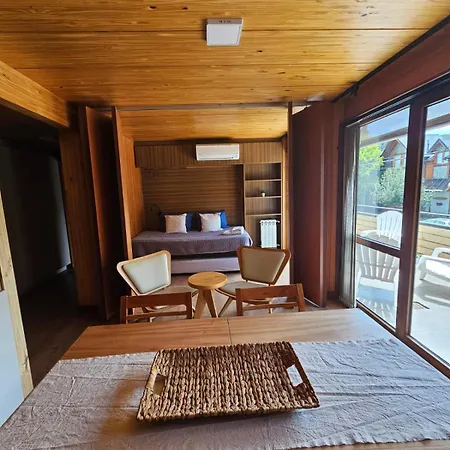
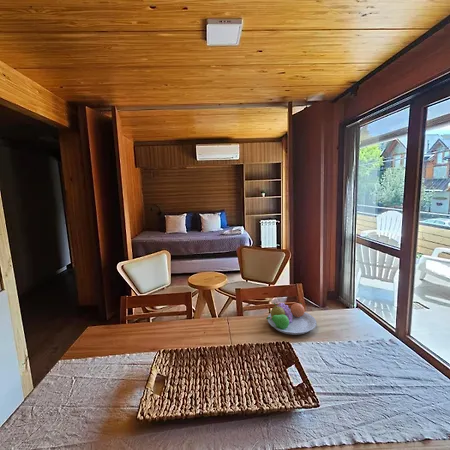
+ fruit bowl [265,302,317,336]
